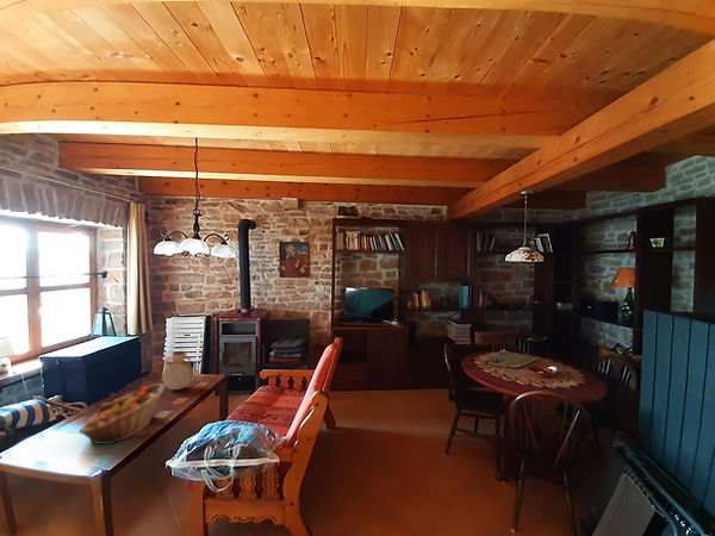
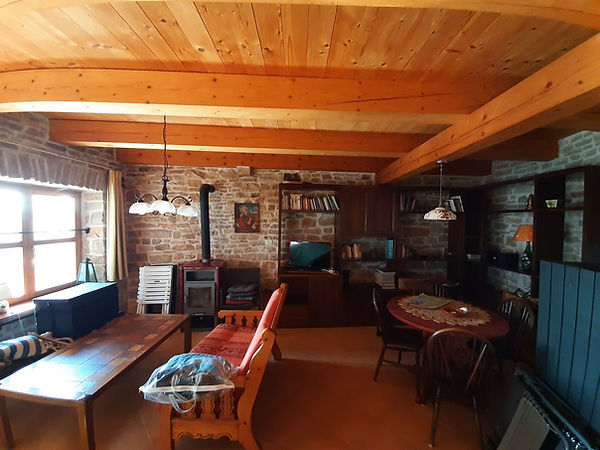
- vase [161,350,194,391]
- fruit basket [77,382,166,445]
